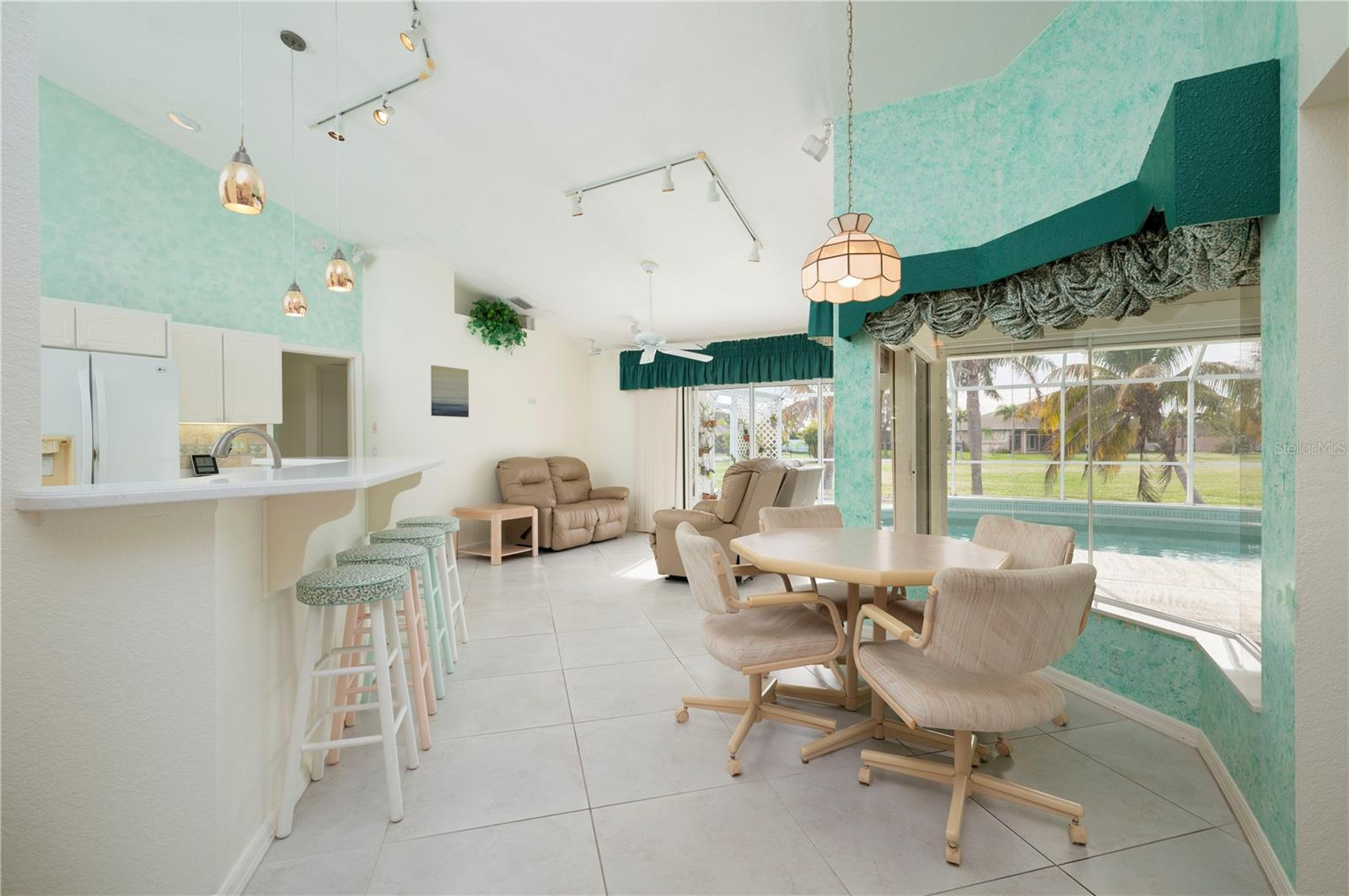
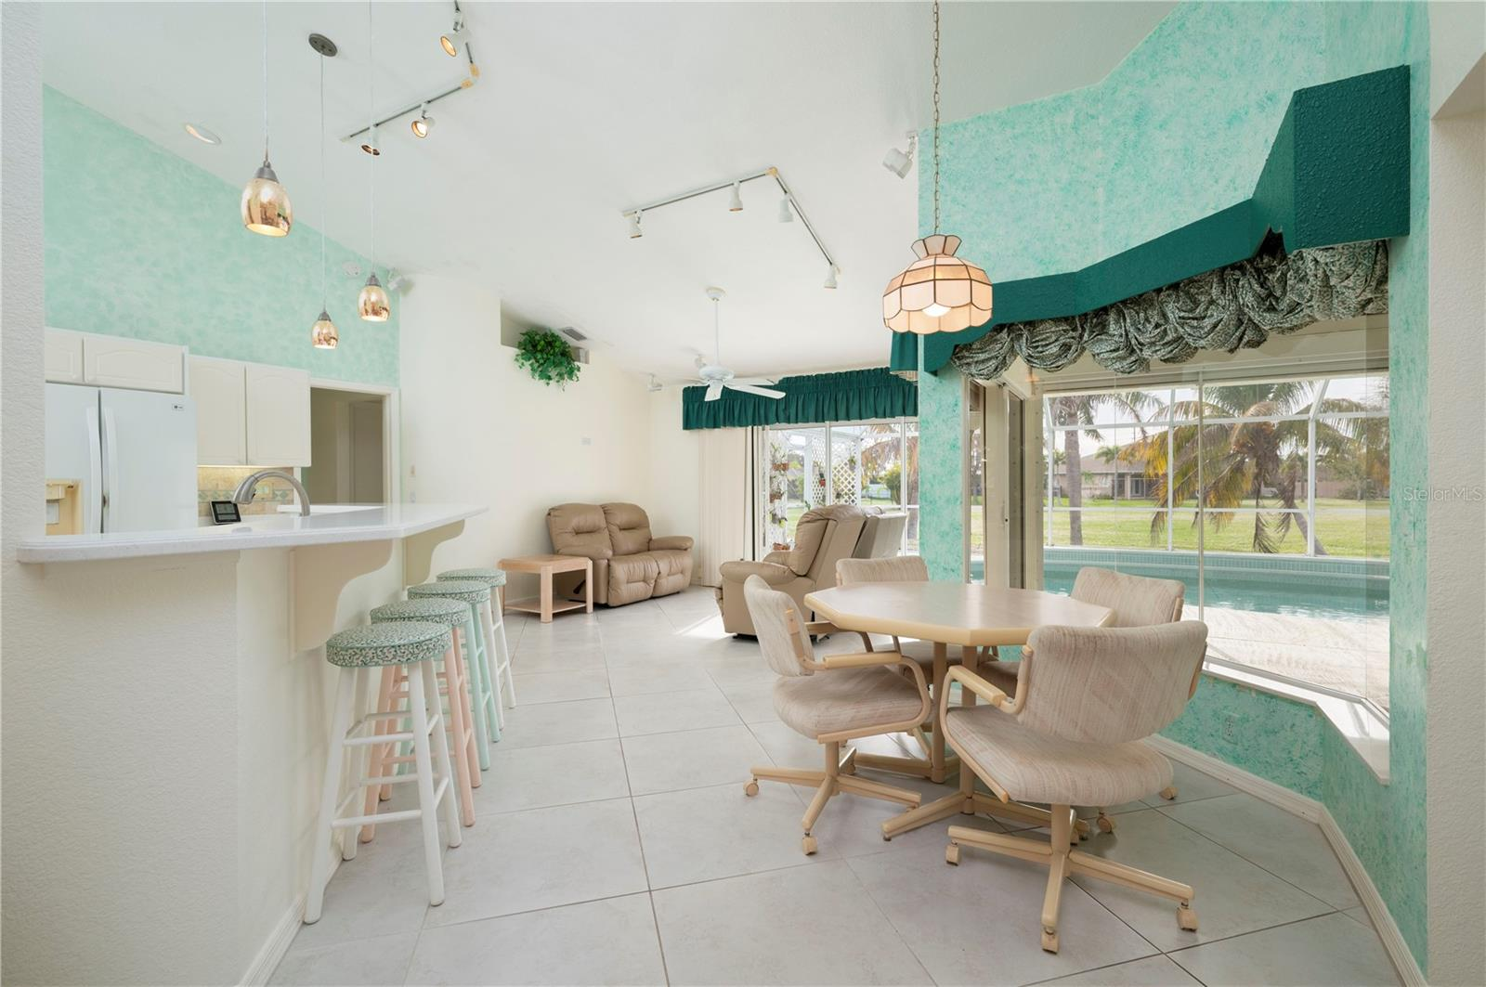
- wall art [430,364,470,418]
